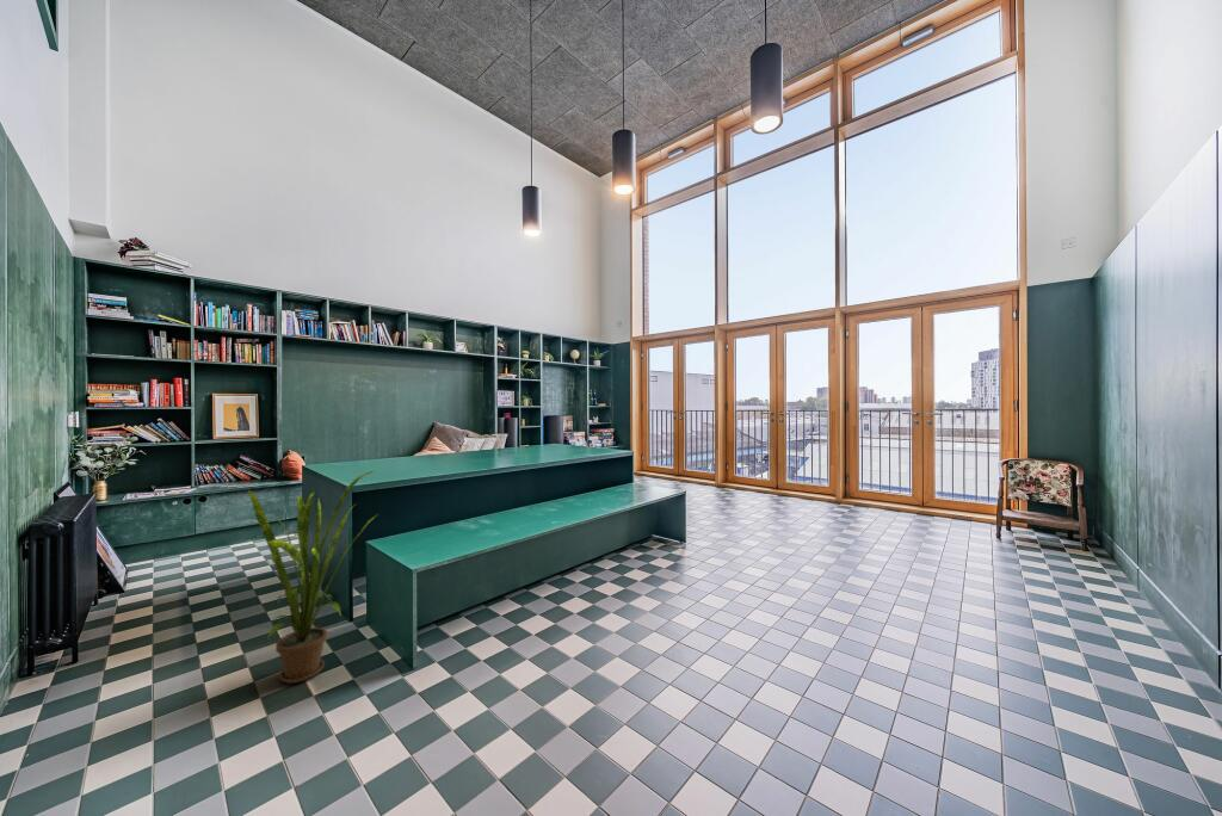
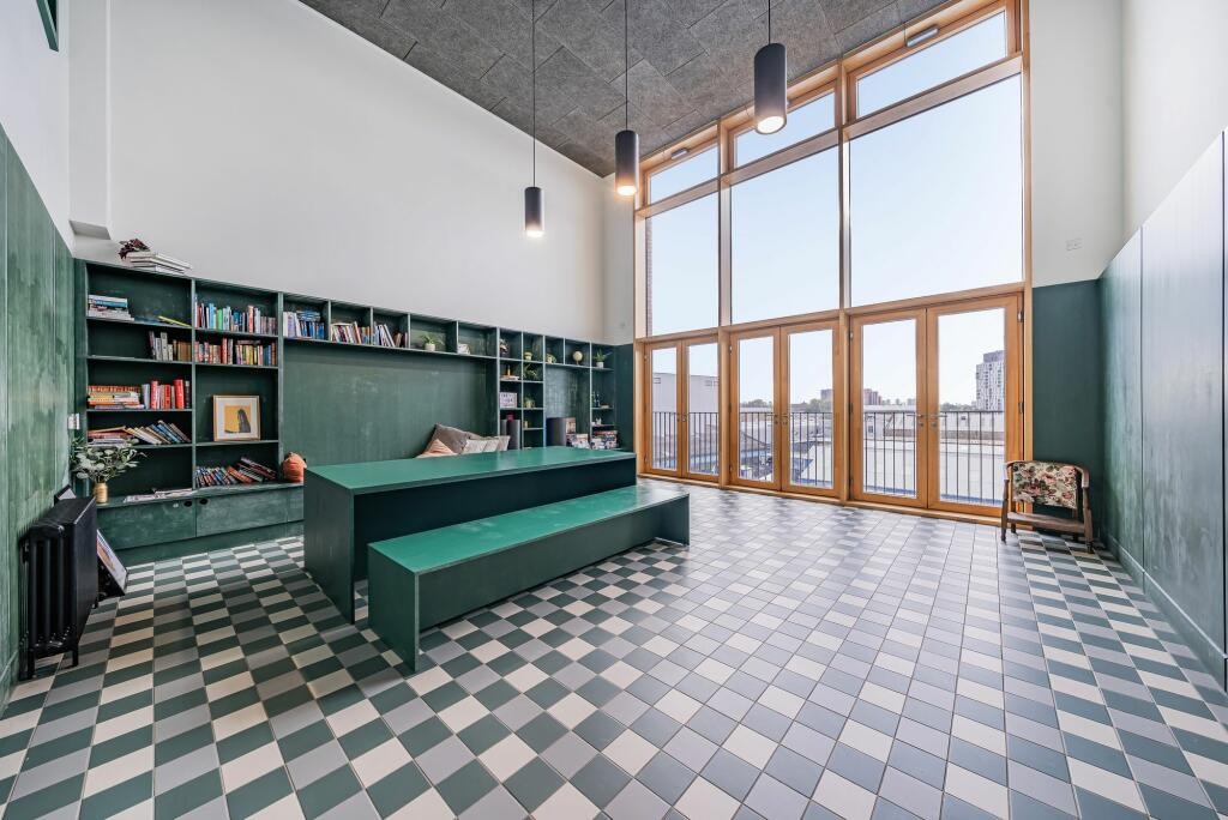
- house plant [247,470,379,685]
